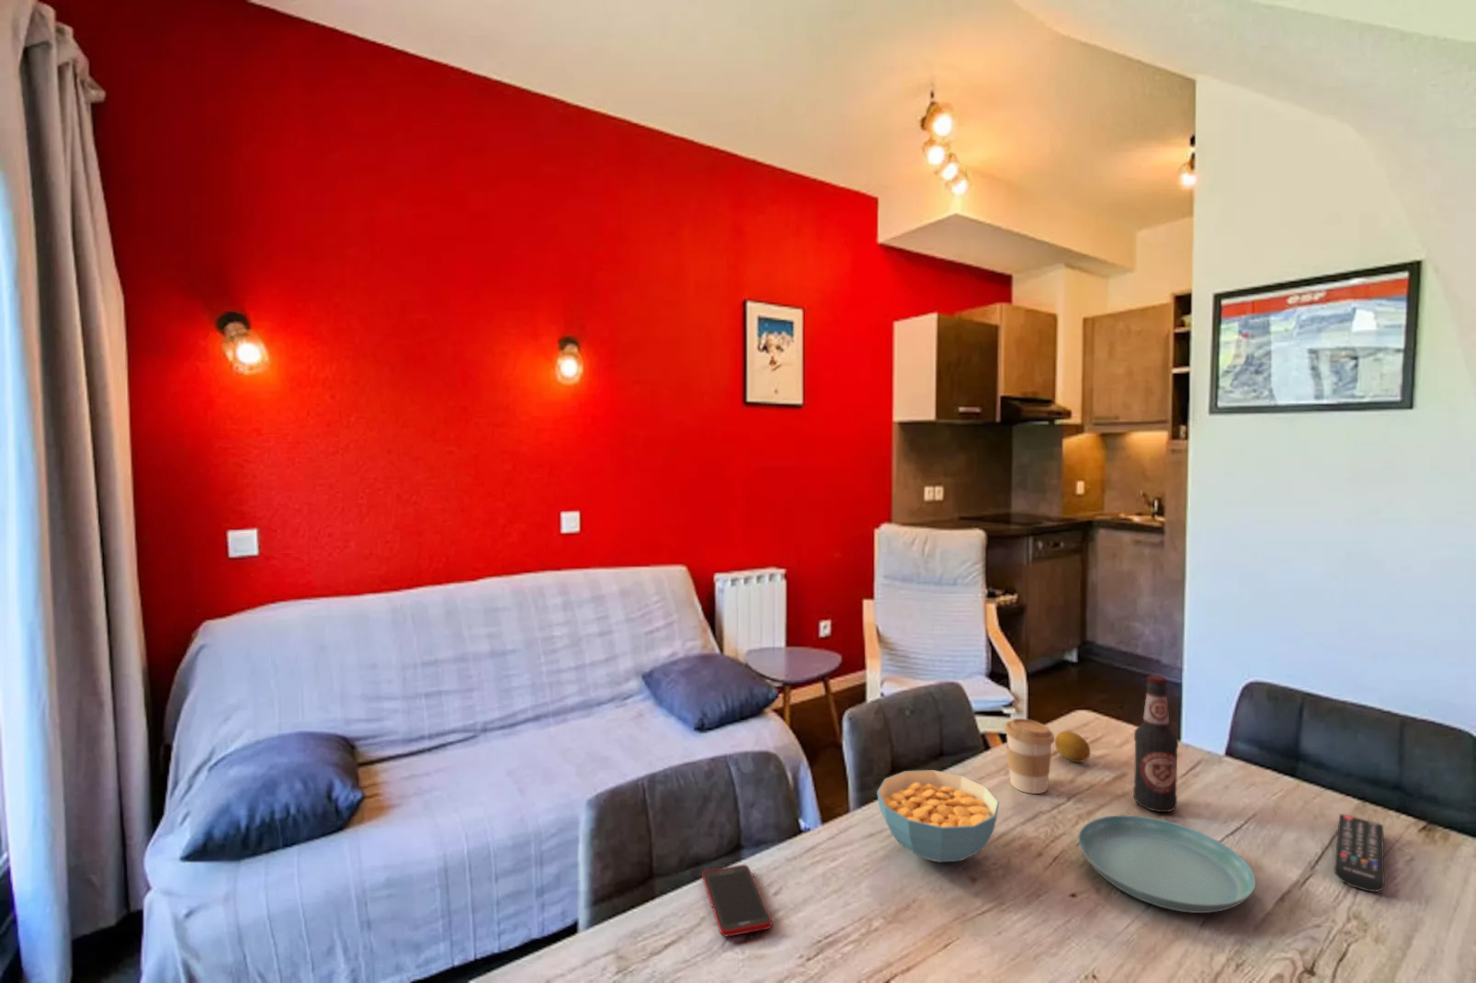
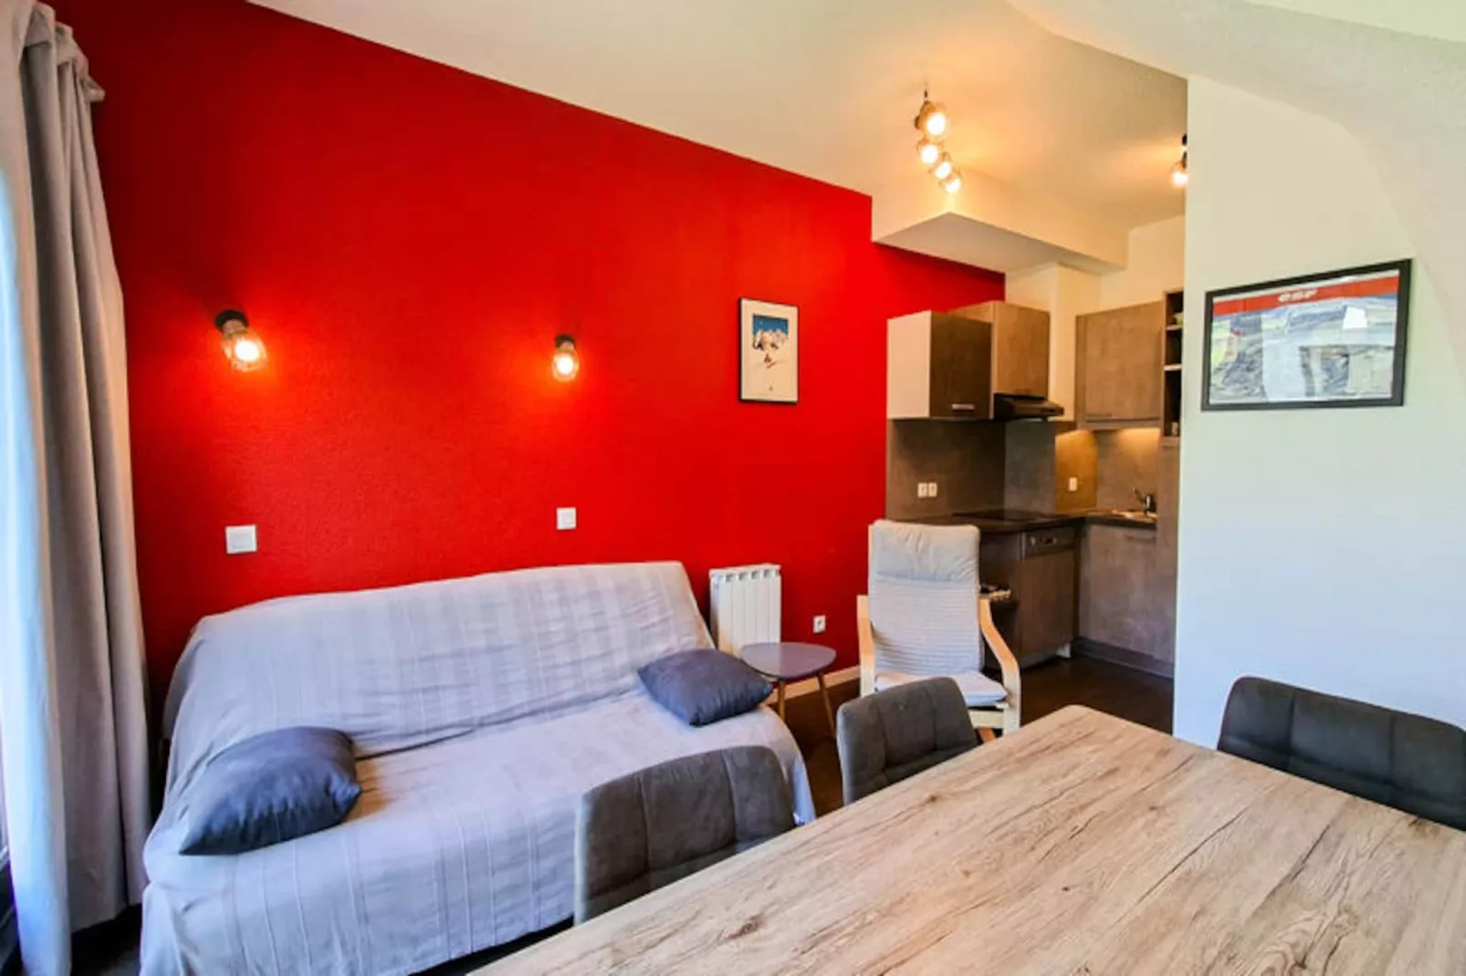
- cereal bowl [876,769,1000,863]
- remote control [1333,813,1385,893]
- saucer [1078,814,1257,914]
- cell phone [702,863,773,937]
- bottle [1133,675,1179,813]
- coffee cup [1004,718,1055,794]
- fruit [1055,731,1091,764]
